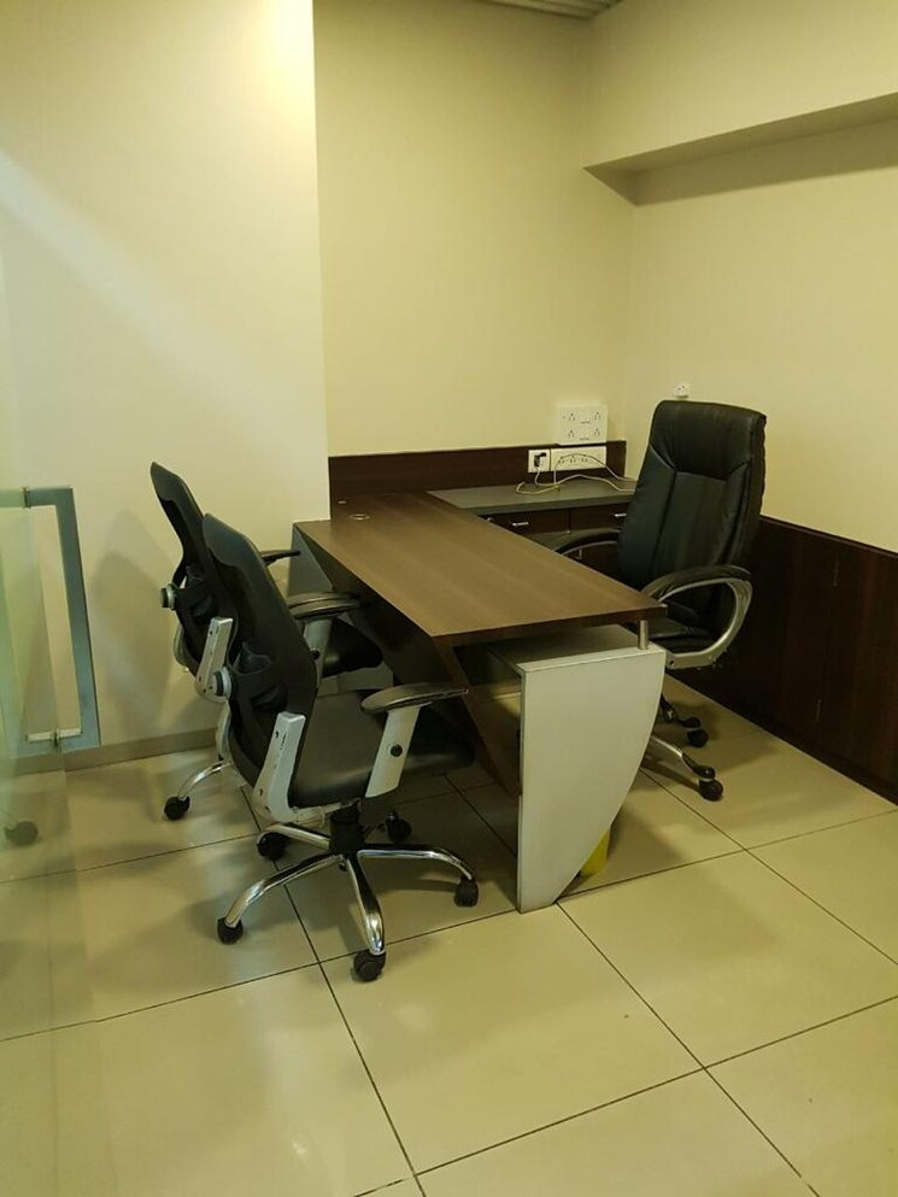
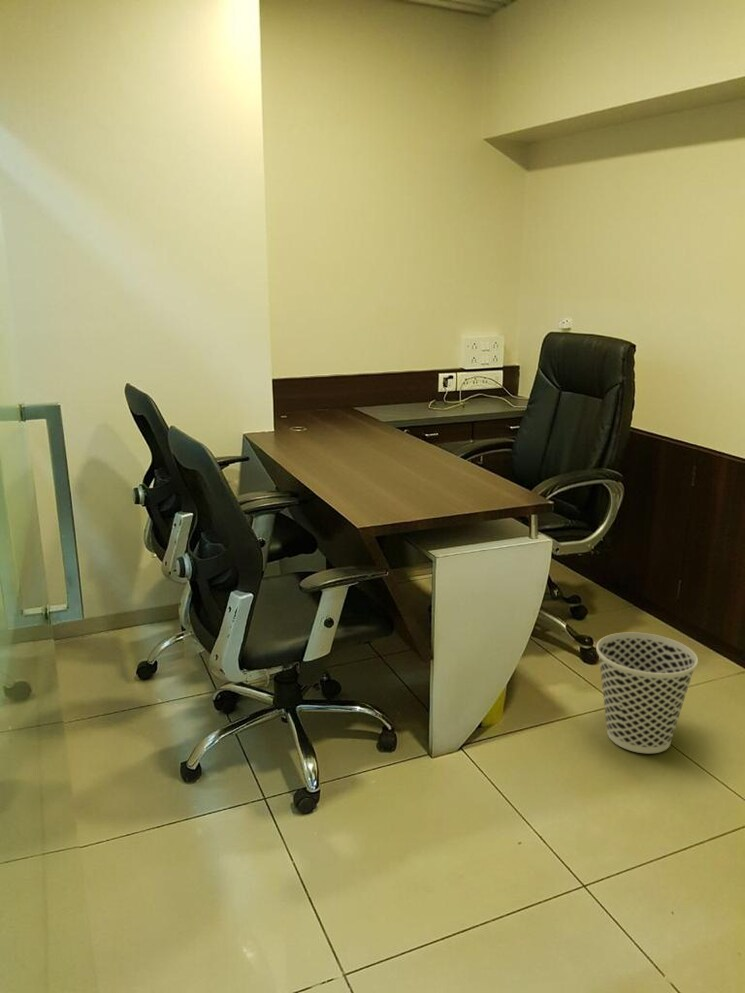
+ wastebasket [595,632,699,754]
